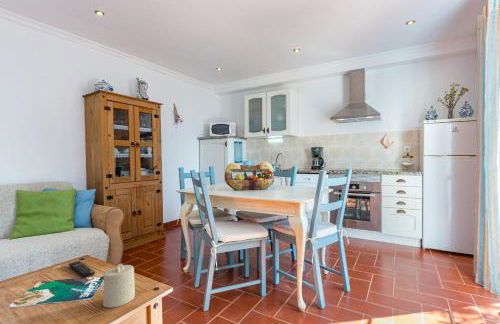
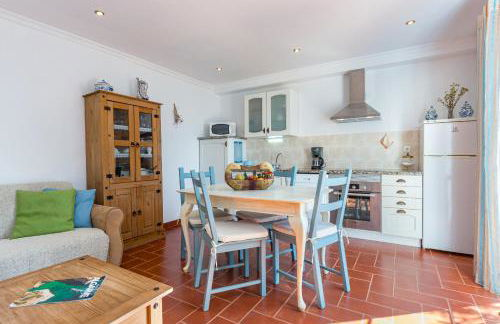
- remote control [68,260,96,278]
- candle [102,263,136,309]
